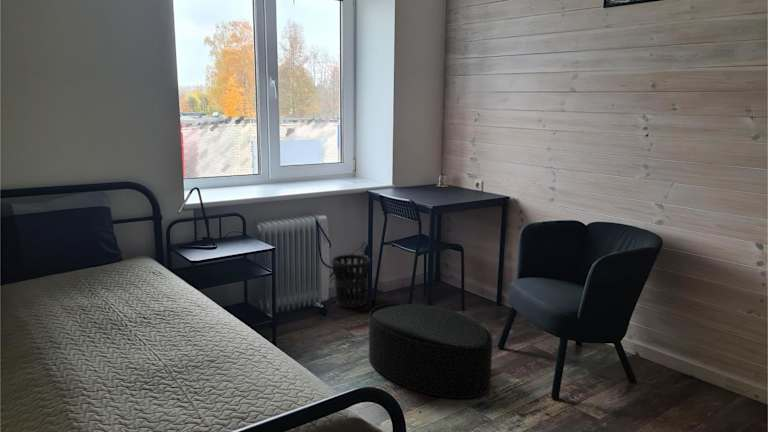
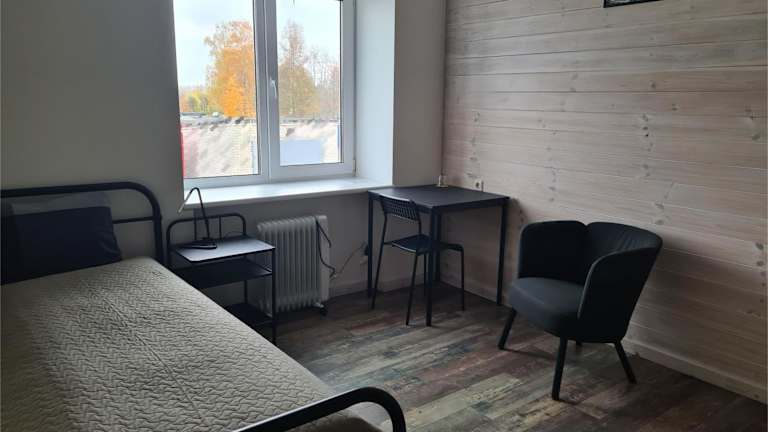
- ottoman [368,303,494,399]
- wastebasket [331,253,371,309]
